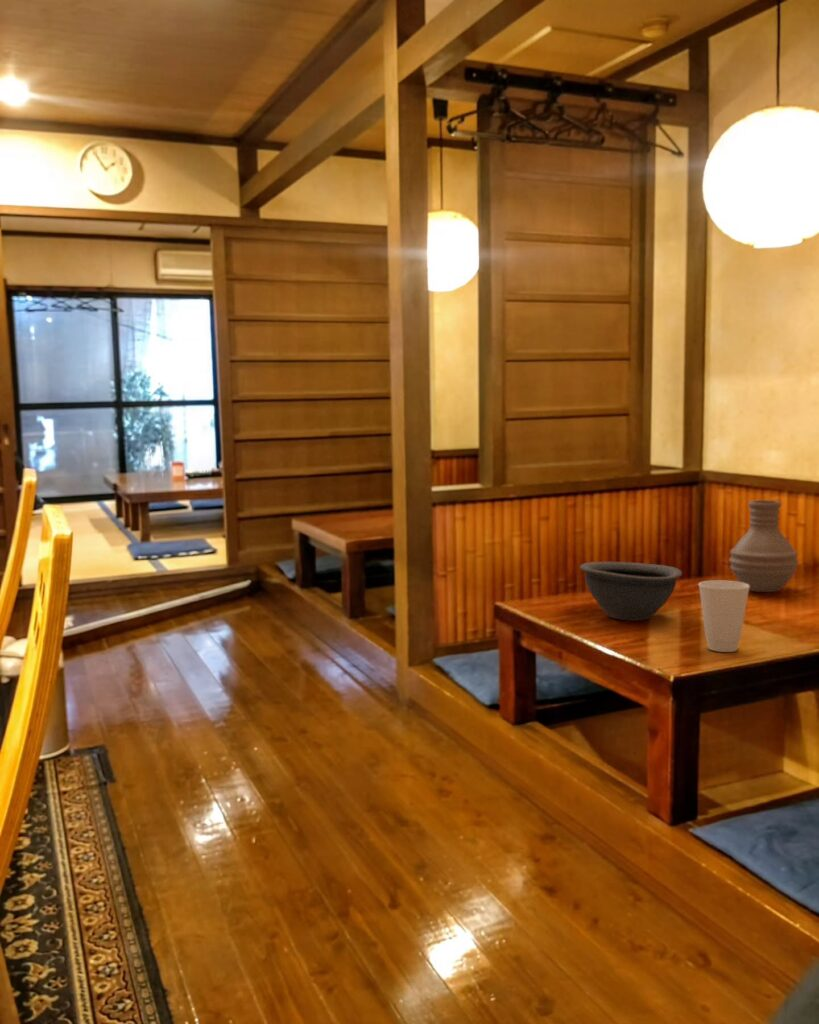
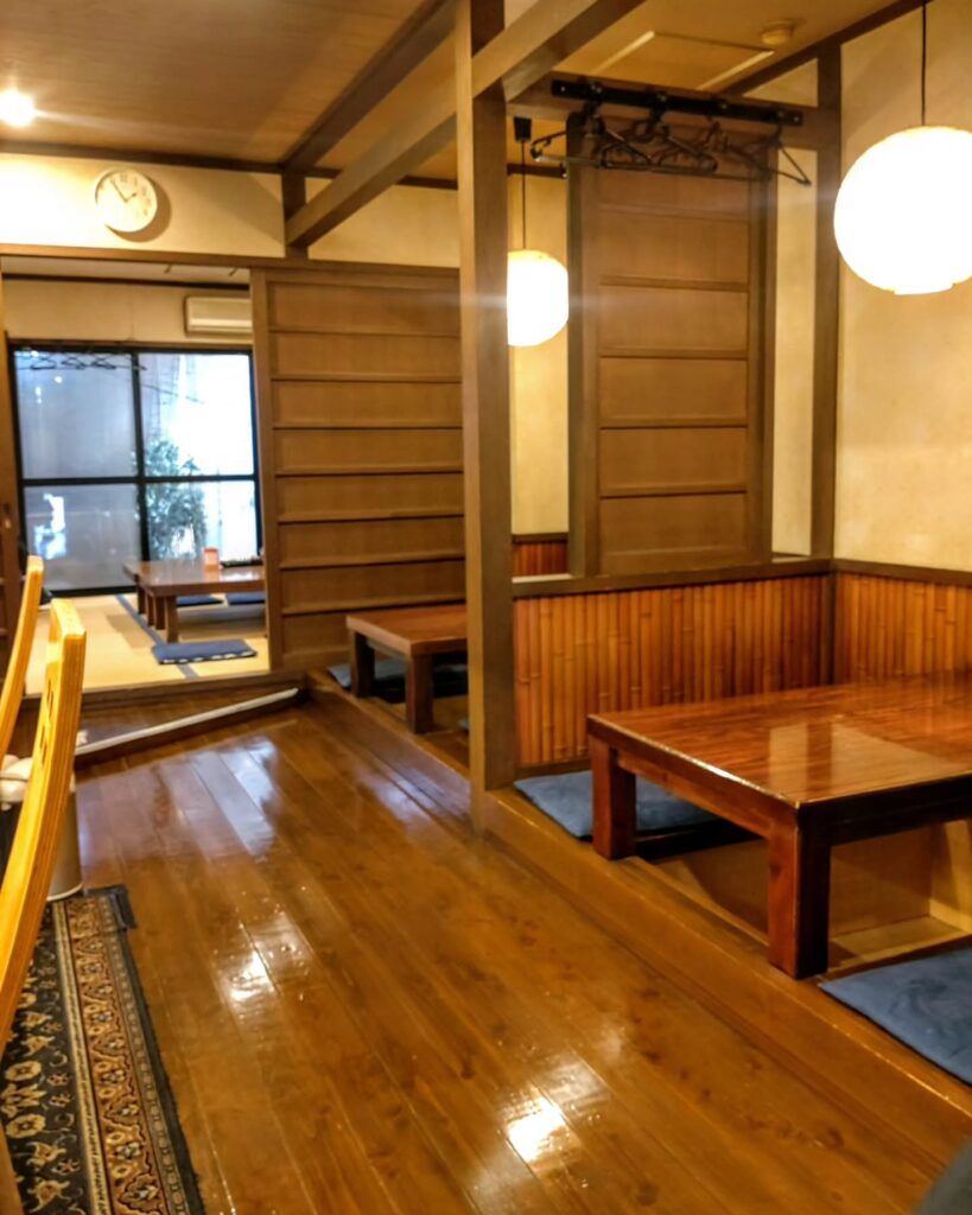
- vase [728,499,799,593]
- bowl [579,561,683,622]
- cup [698,579,750,653]
